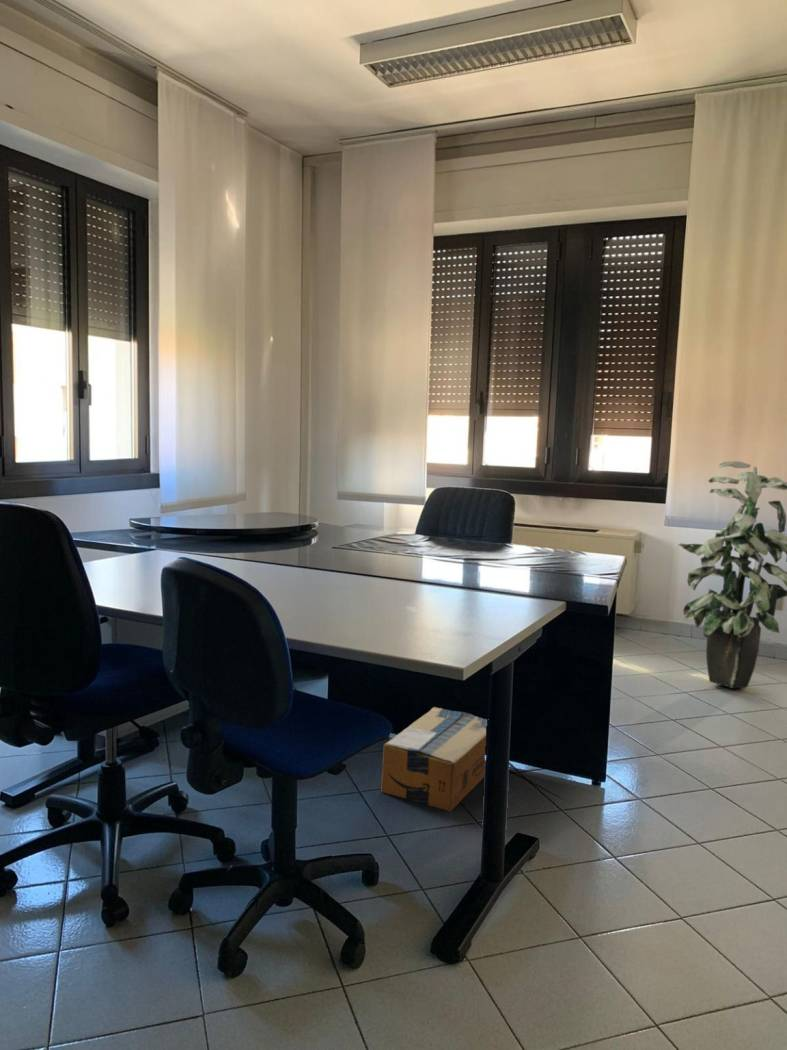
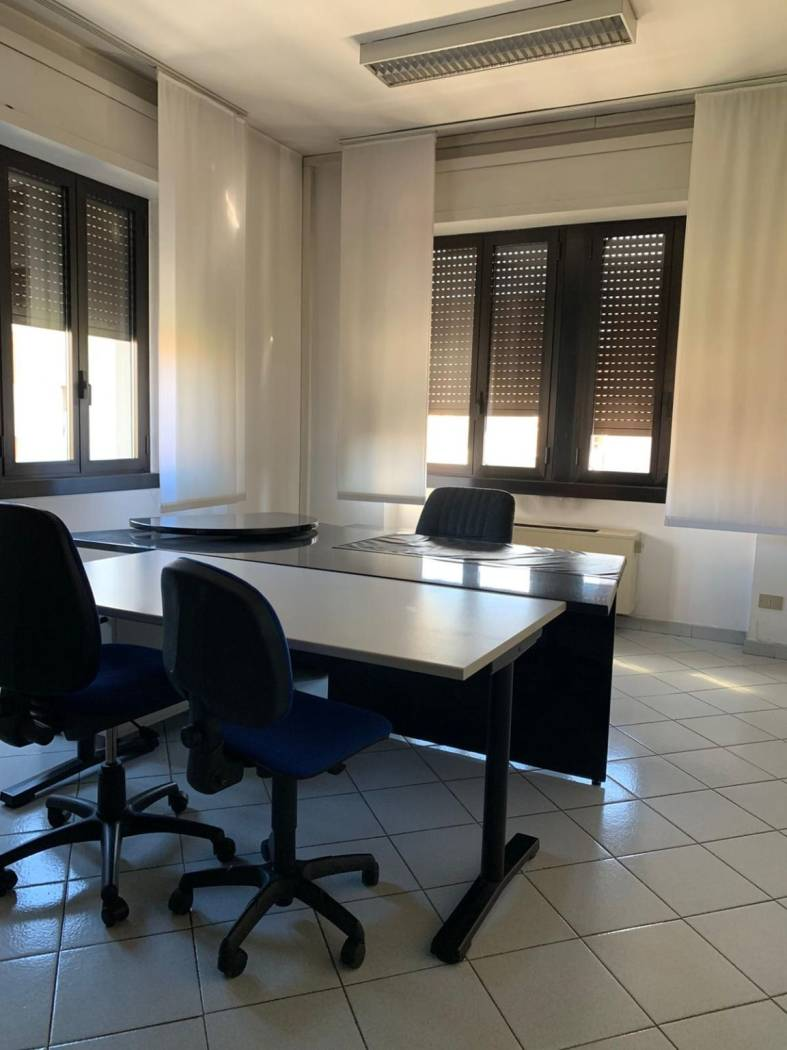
- cardboard box [380,706,488,812]
- indoor plant [678,460,787,689]
